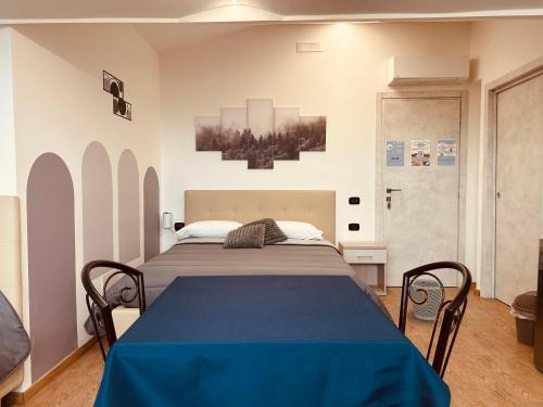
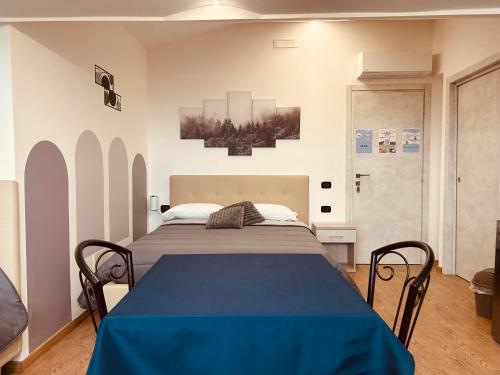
- wastebasket [409,278,446,321]
